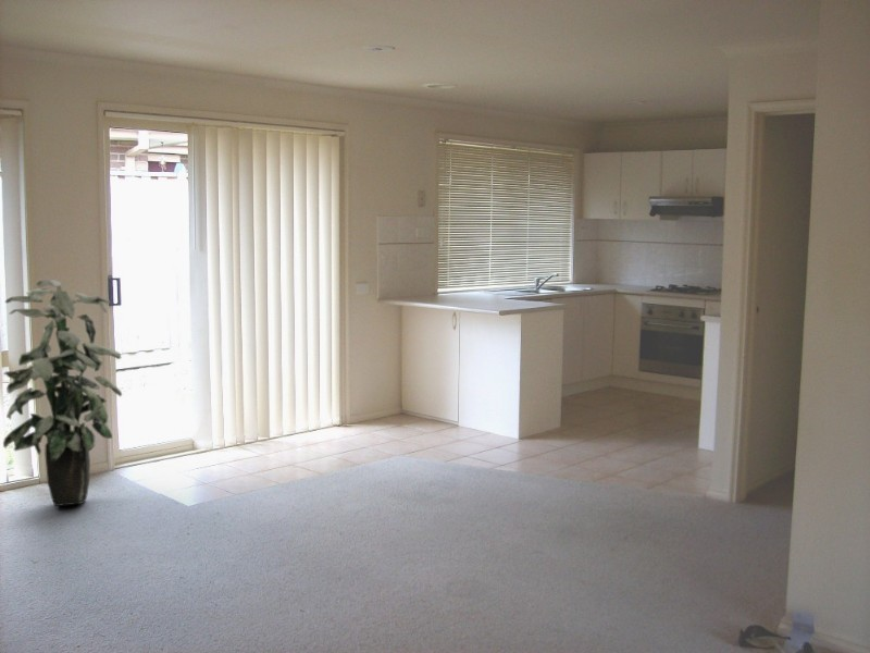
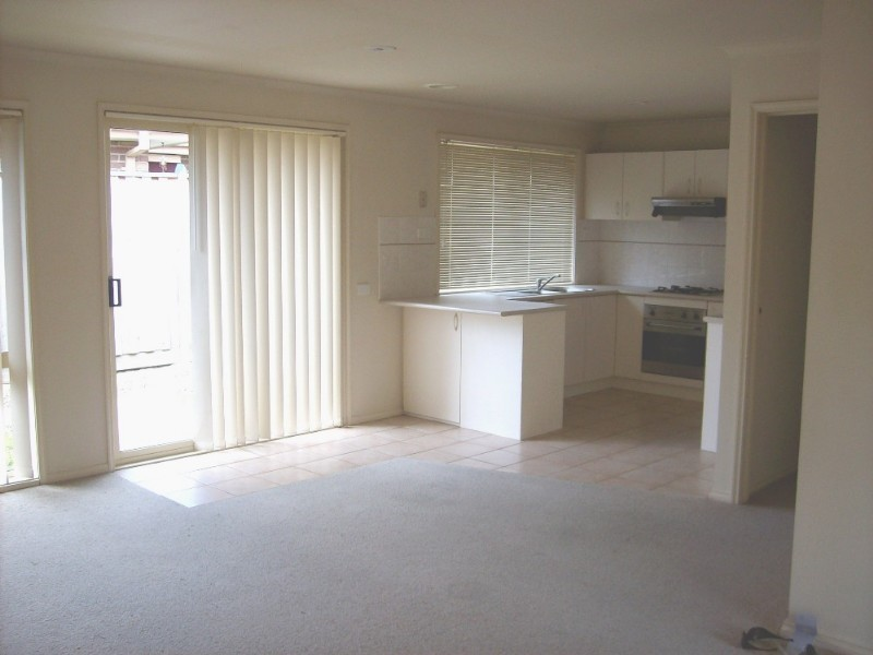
- indoor plant [2,279,123,507]
